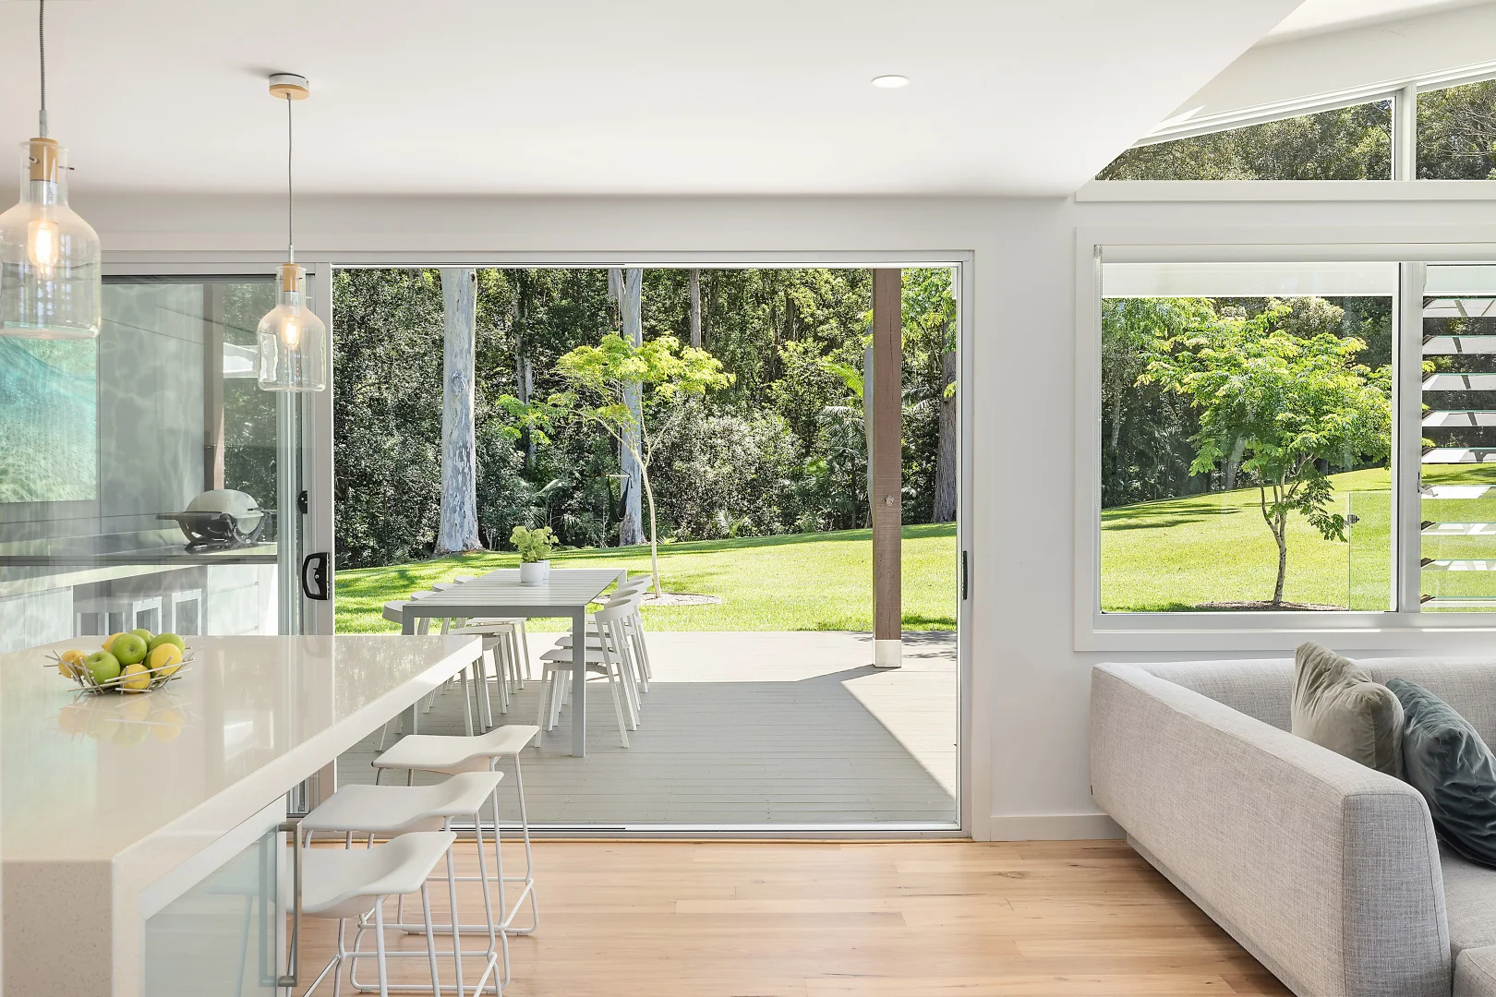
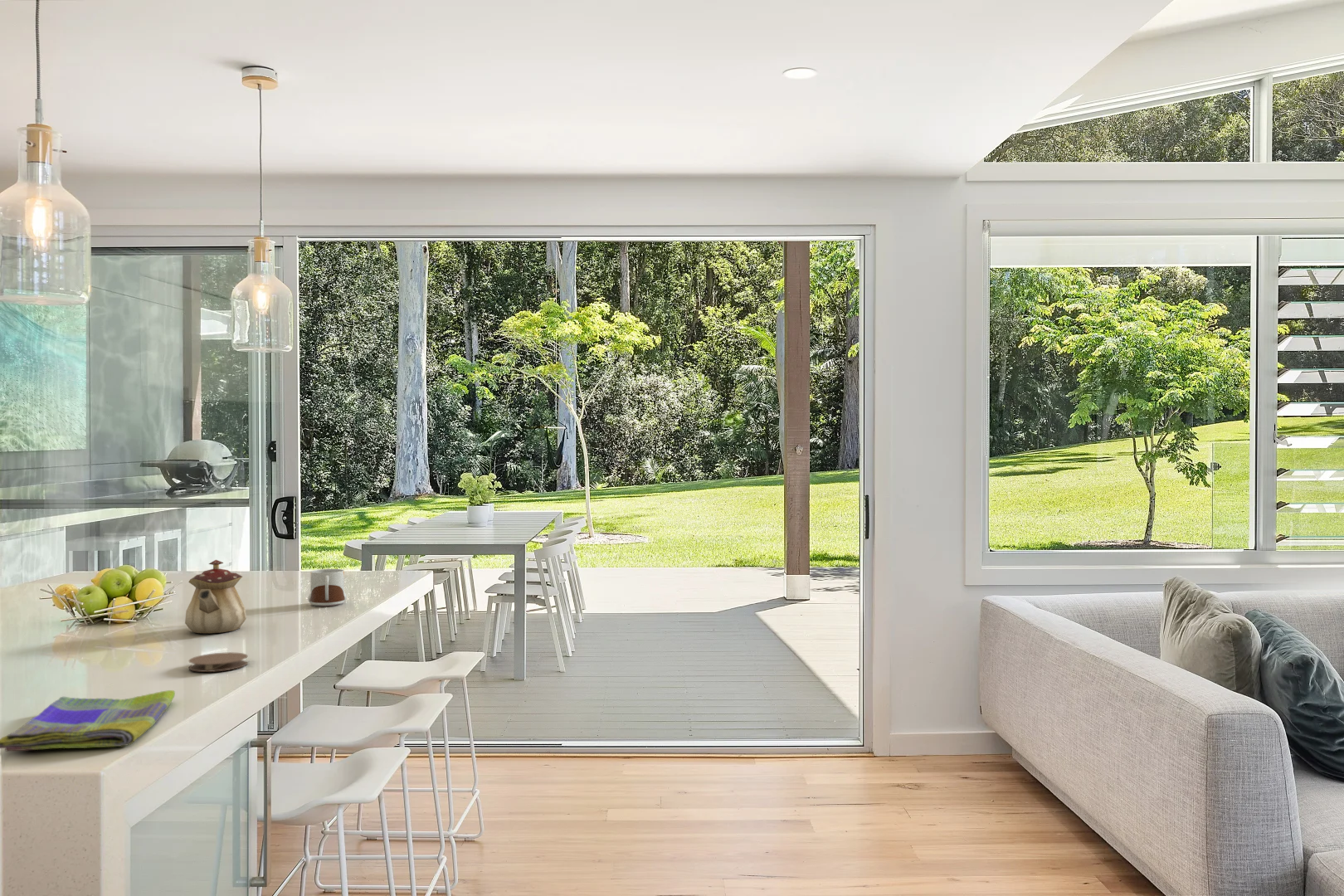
+ coaster [187,651,249,673]
+ teapot [184,559,247,634]
+ mug [307,568,348,606]
+ dish towel [0,689,176,752]
